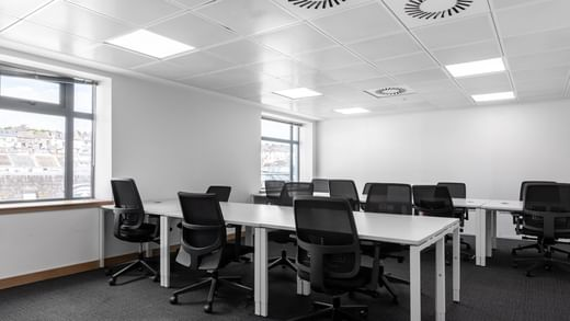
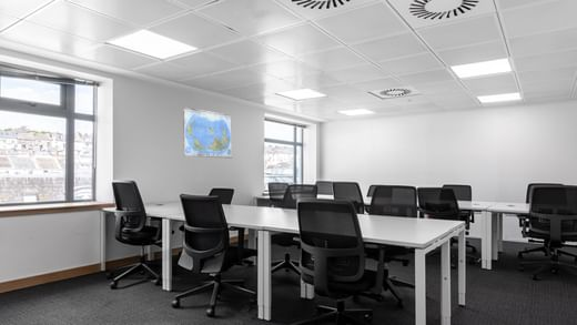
+ world map [182,106,233,159]
